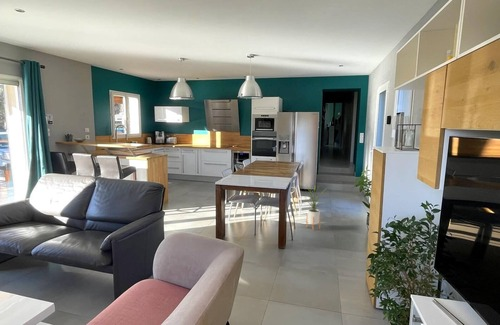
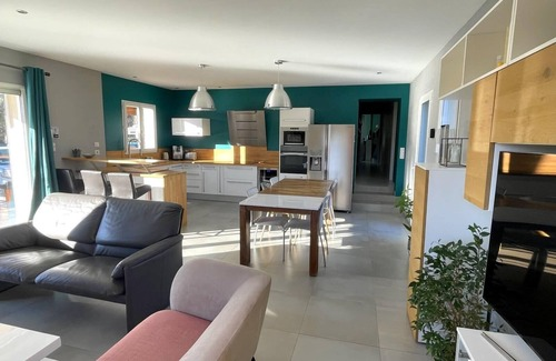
- house plant [304,181,327,231]
